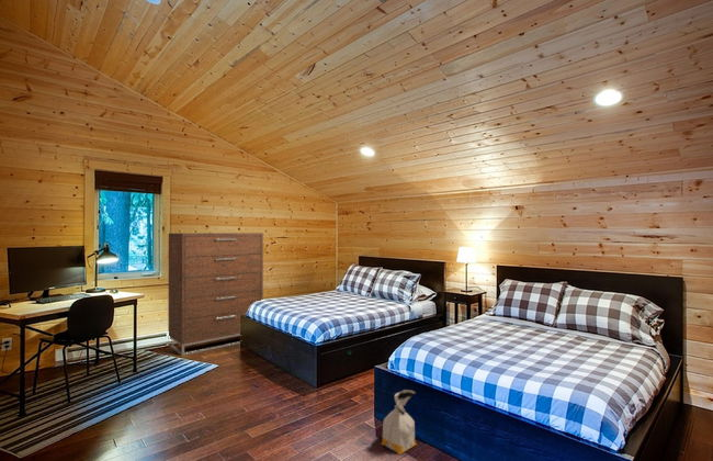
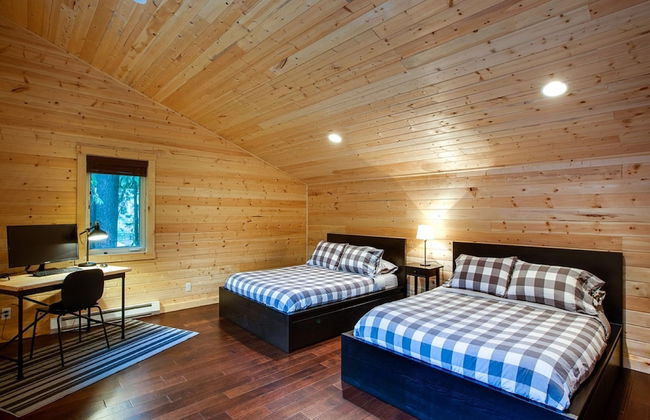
- bag [380,389,418,456]
- dresser [167,232,264,357]
